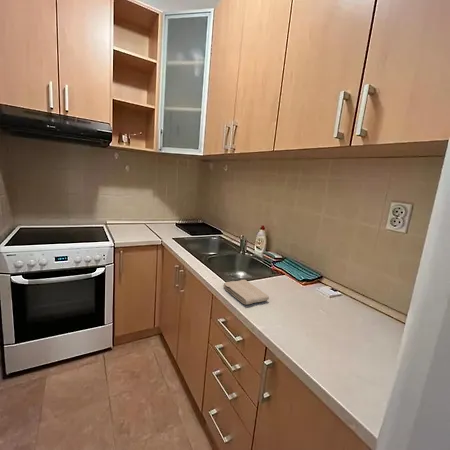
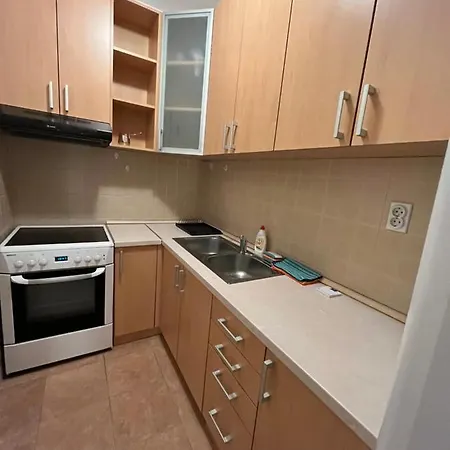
- washcloth [222,279,270,305]
